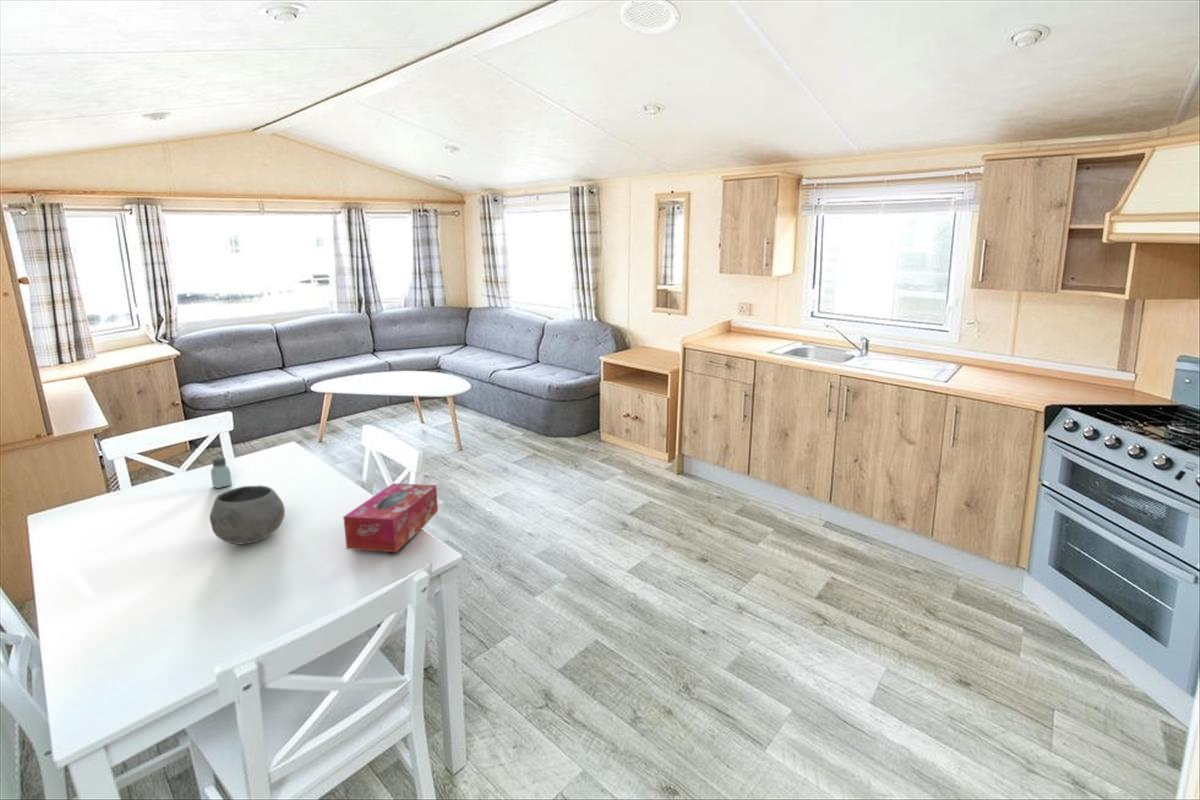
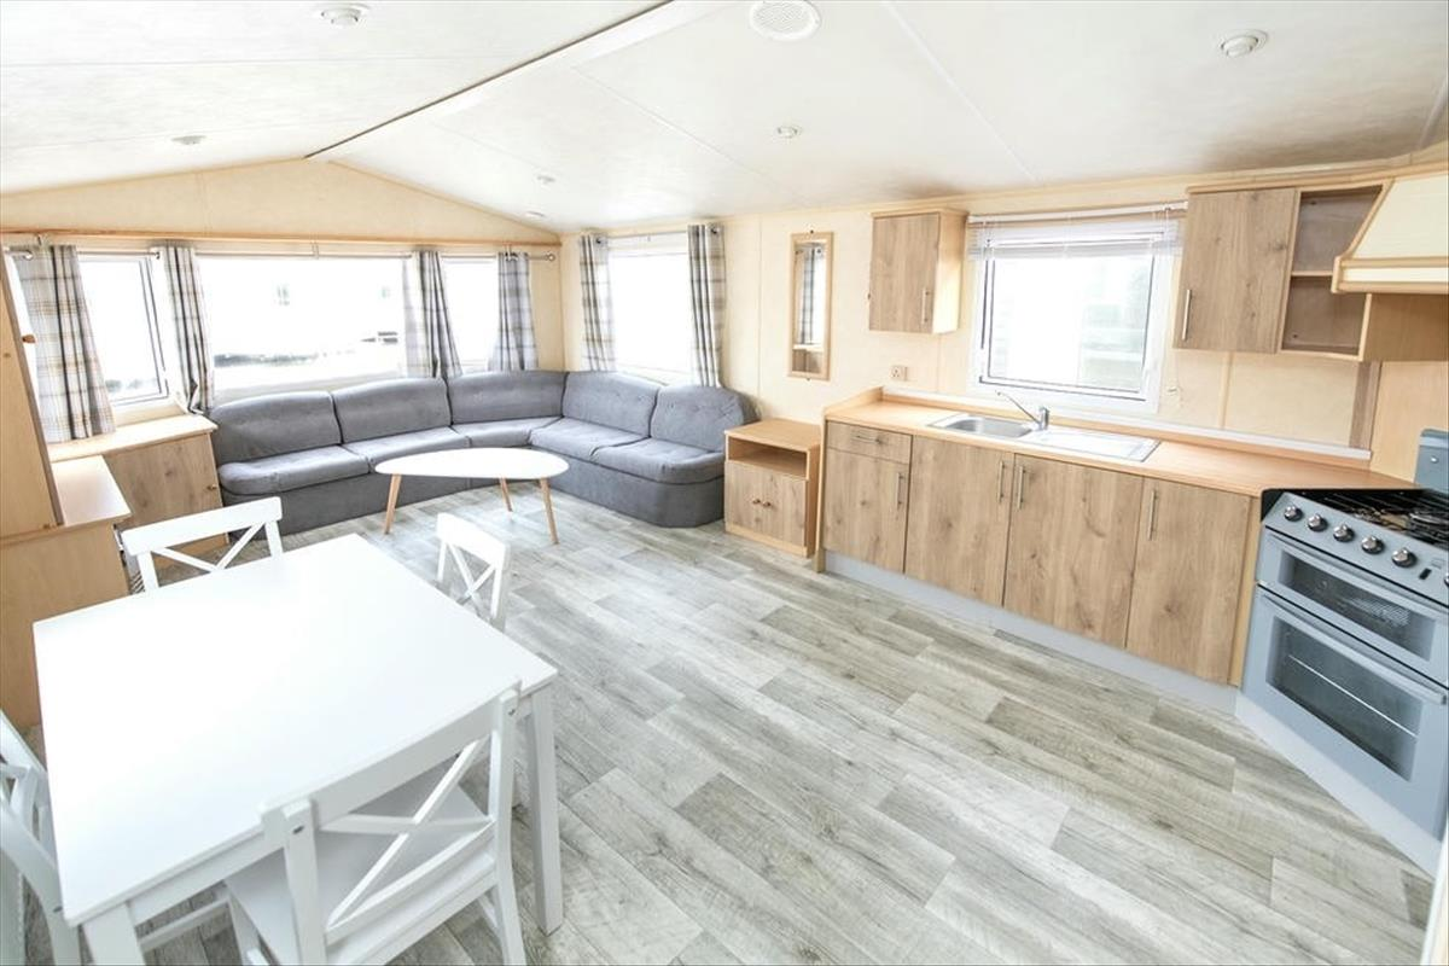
- saltshaker [210,457,233,489]
- bowl [209,485,286,545]
- tissue box [342,482,439,553]
